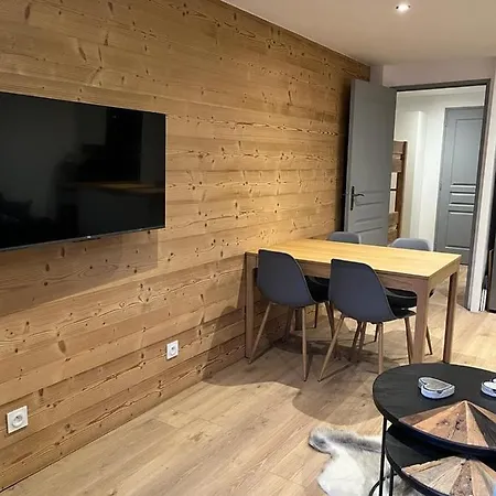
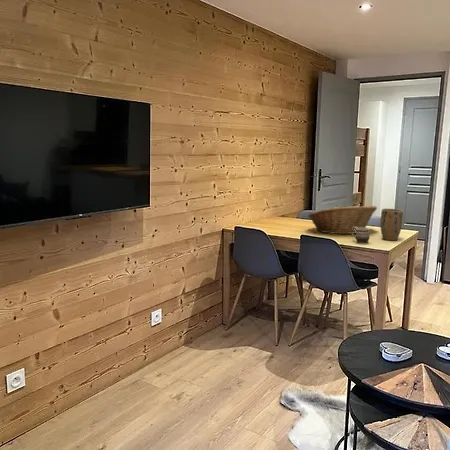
+ mug [351,227,371,244]
+ plant pot [380,208,404,241]
+ fruit basket [307,205,378,235]
